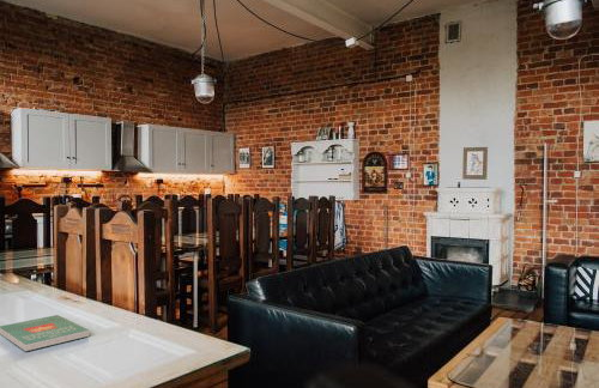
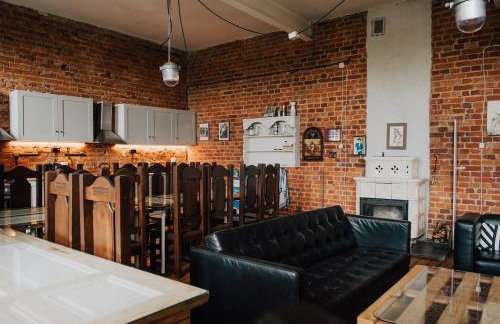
- book [0,314,91,352]
